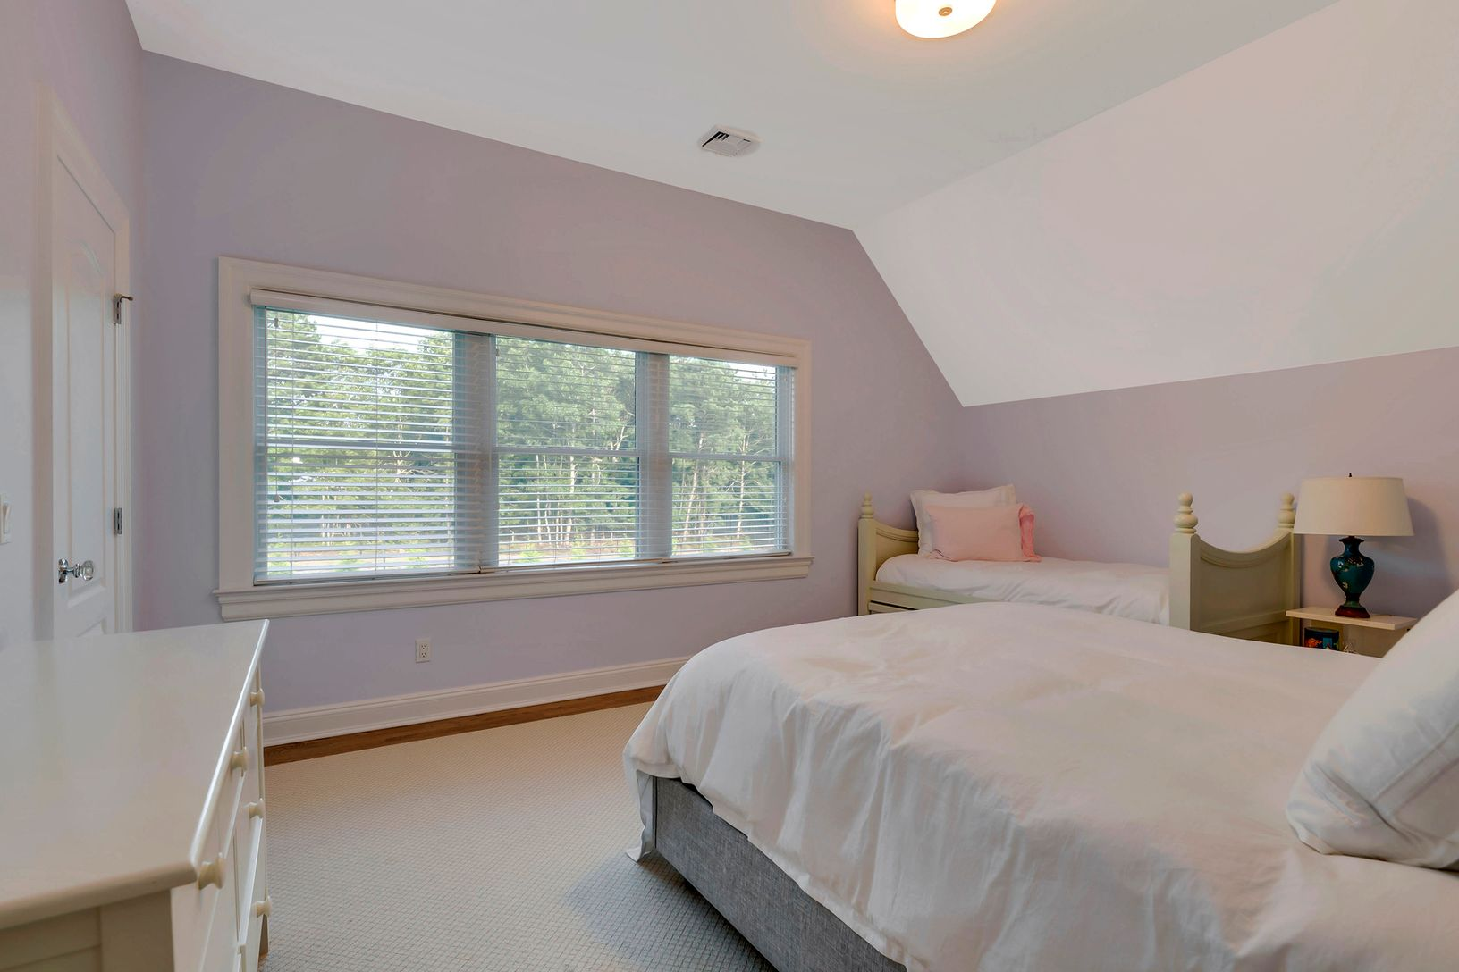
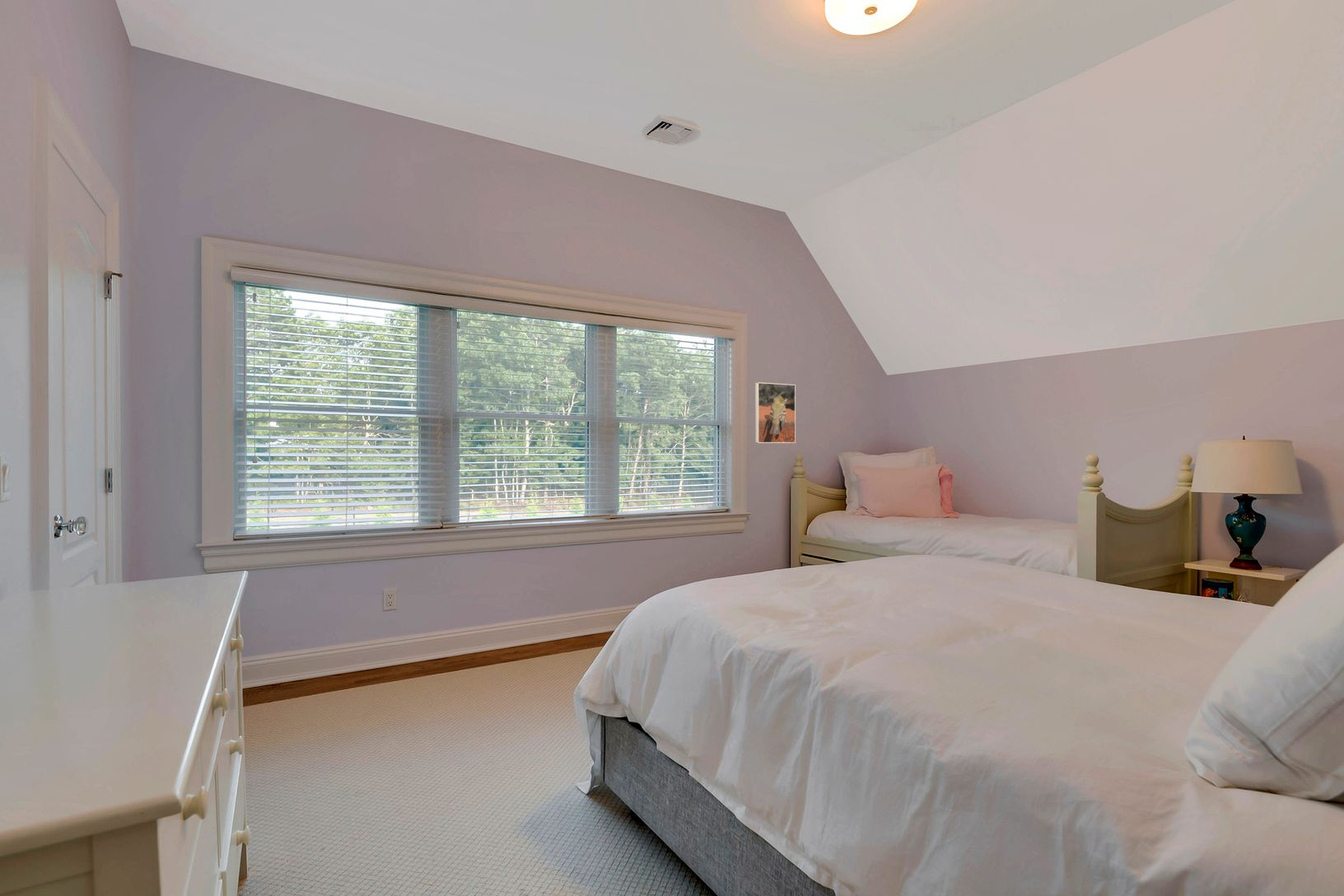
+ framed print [754,381,796,444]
